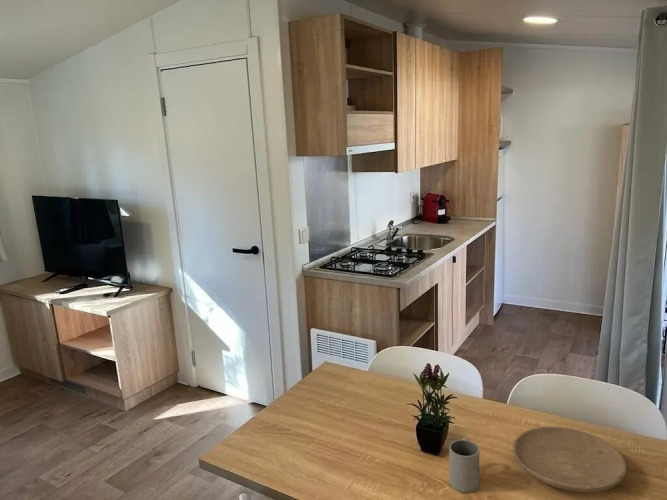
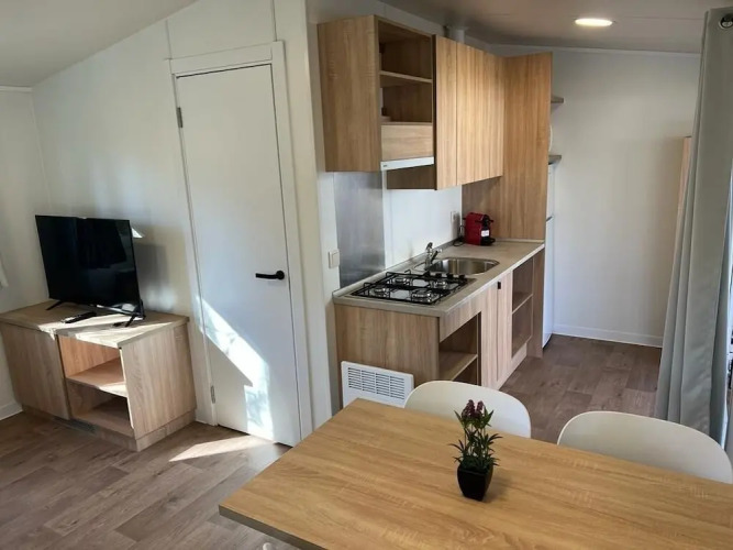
- plate [512,426,627,493]
- mug [448,437,480,493]
